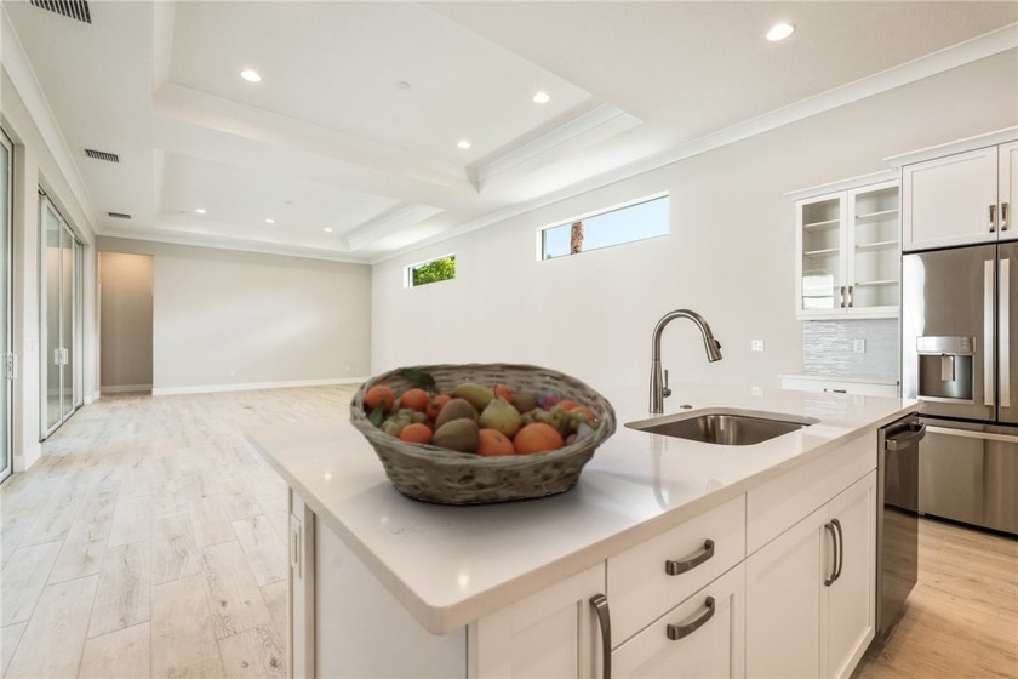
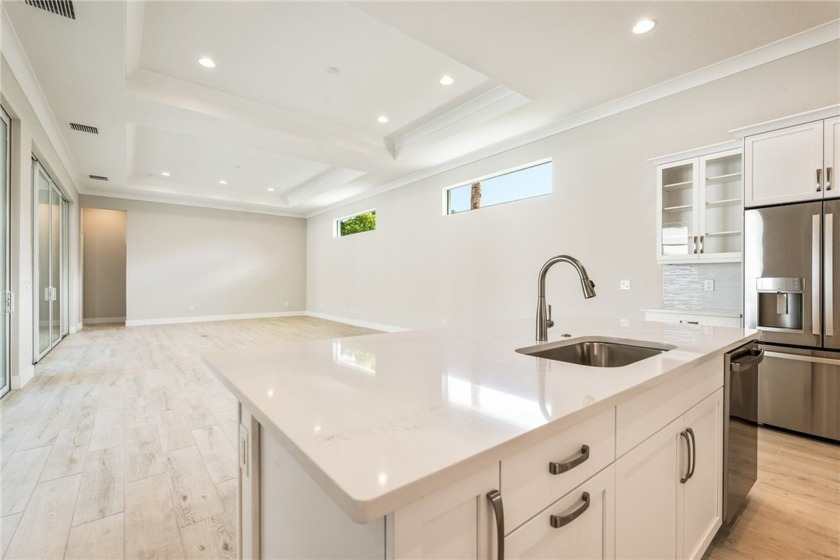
- fruit basket [348,361,618,507]
